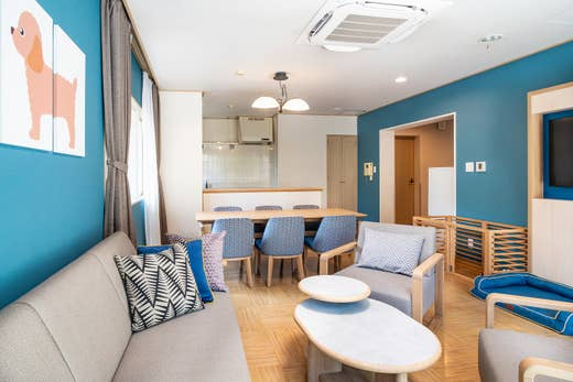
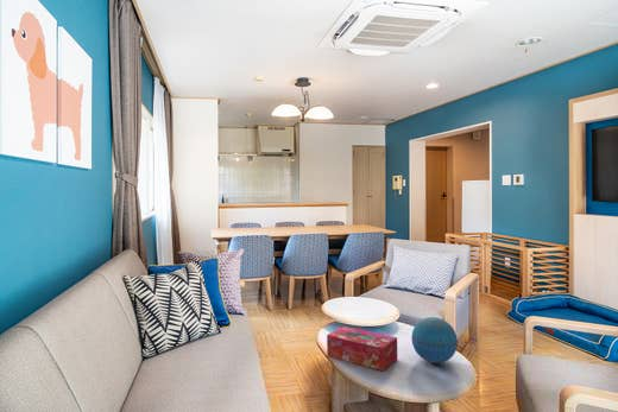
+ tissue box [326,325,398,372]
+ decorative orb [410,316,459,365]
